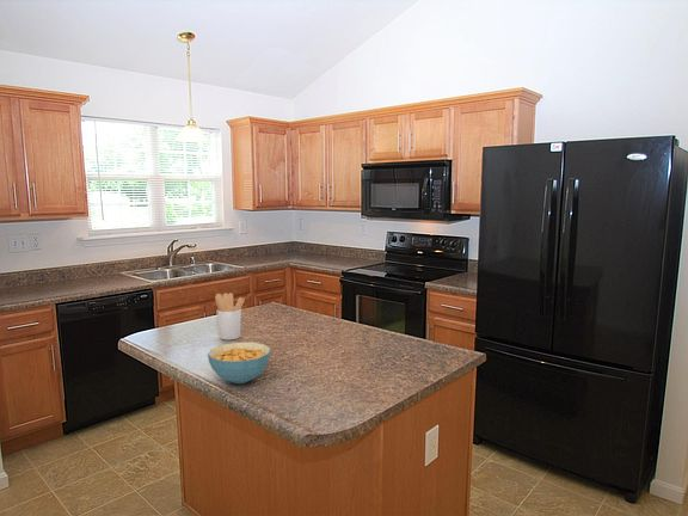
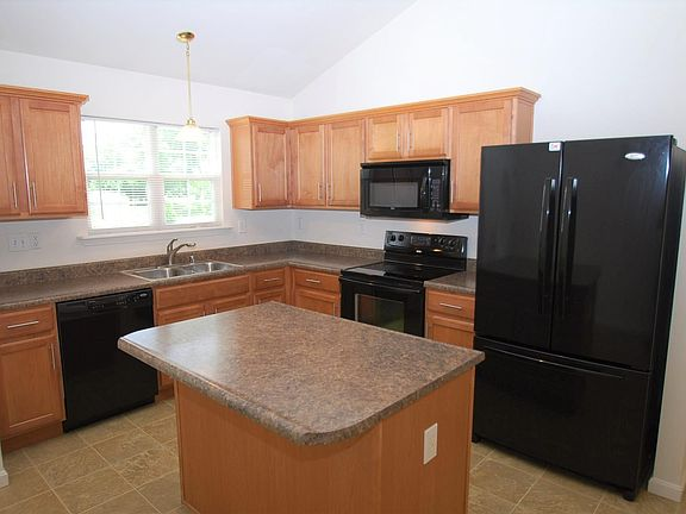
- utensil holder [214,293,246,340]
- cereal bowl [207,342,272,385]
